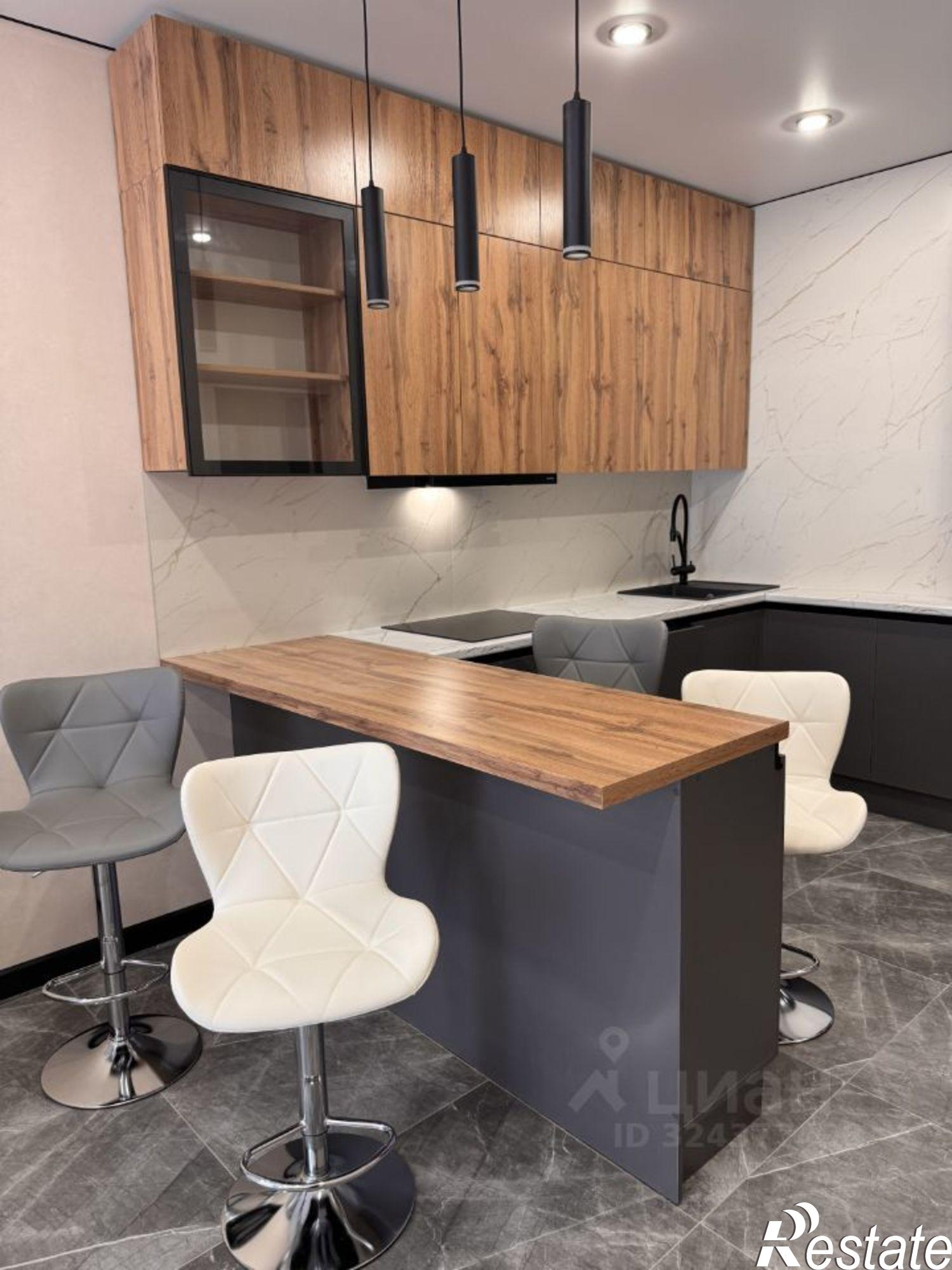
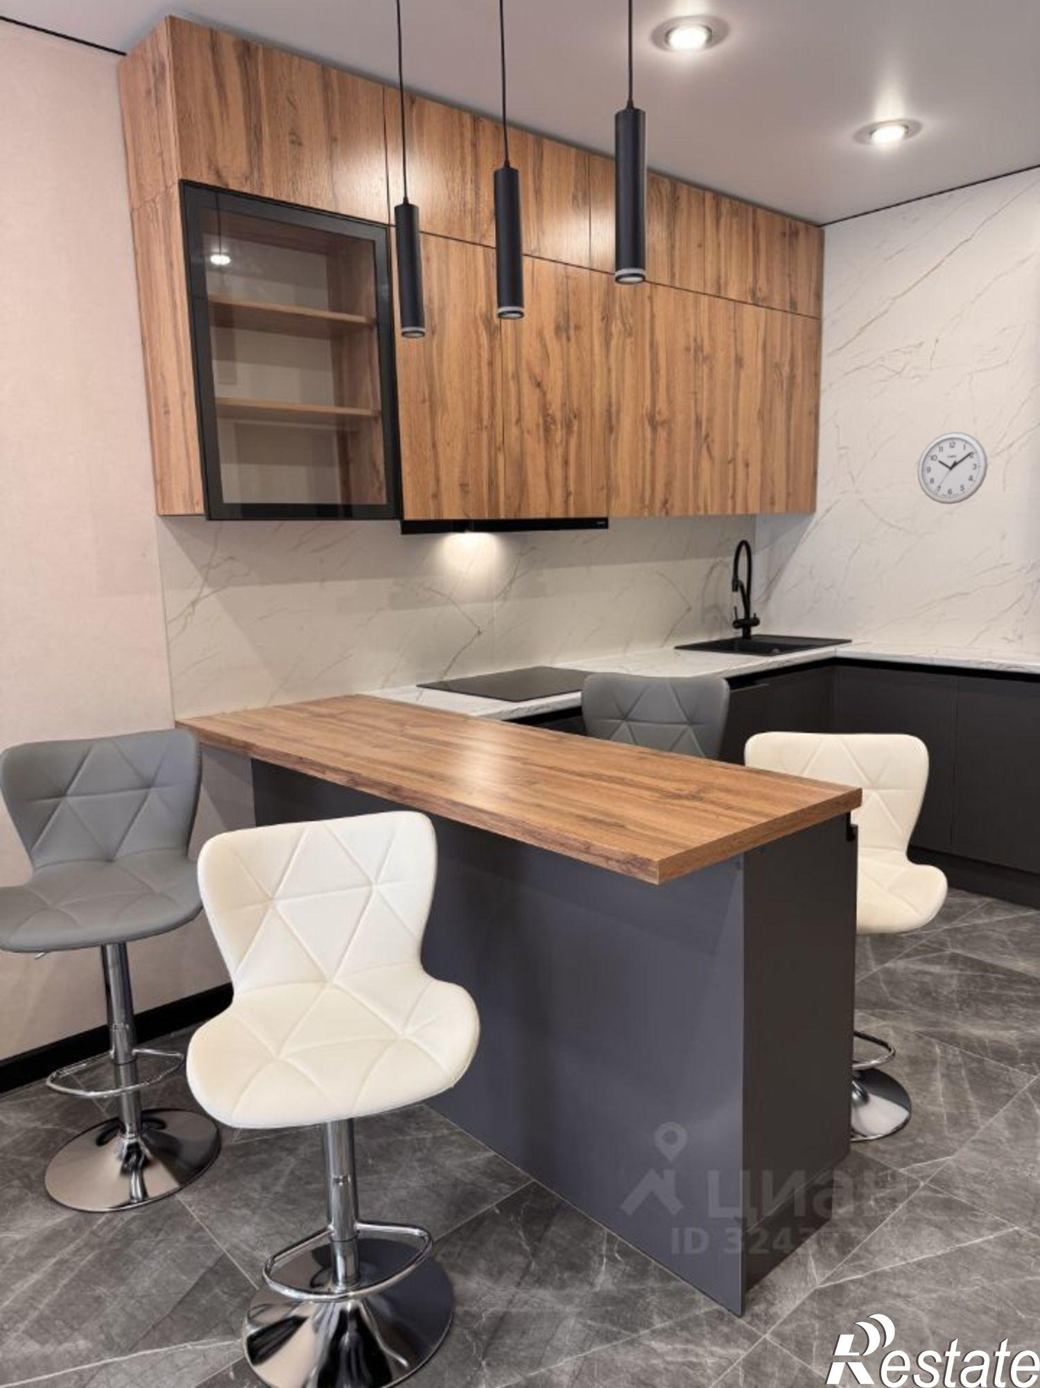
+ wall clock [917,431,989,505]
